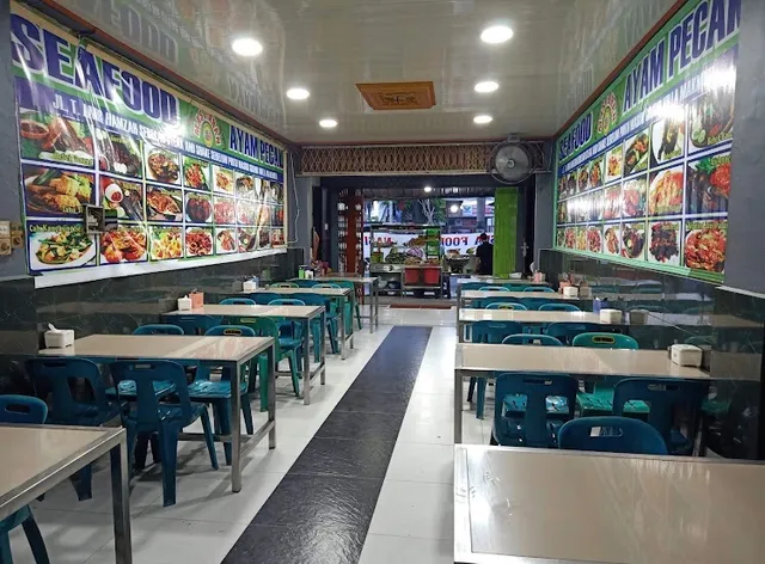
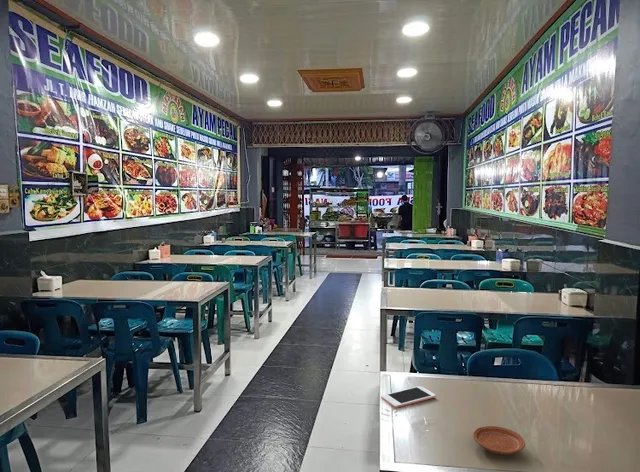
+ plate [472,425,526,455]
+ cell phone [380,385,437,409]
